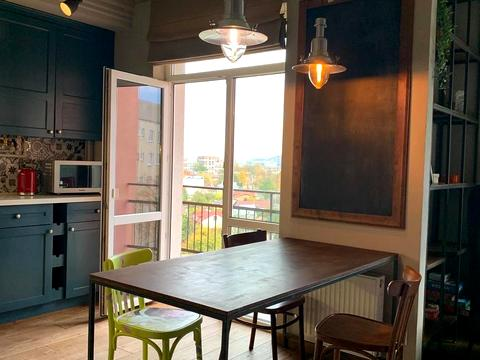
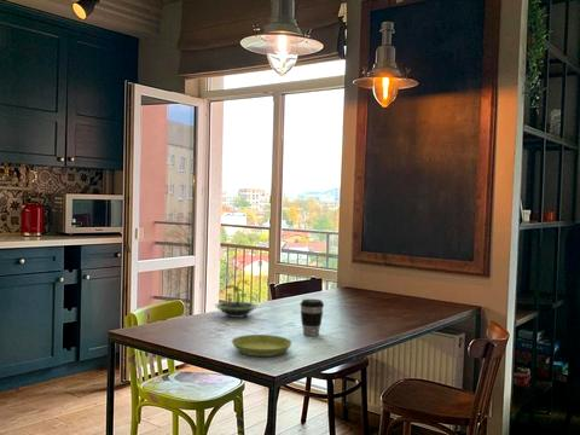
+ saucer [231,334,292,358]
+ terrarium [214,272,259,319]
+ coffee cup [300,297,325,337]
